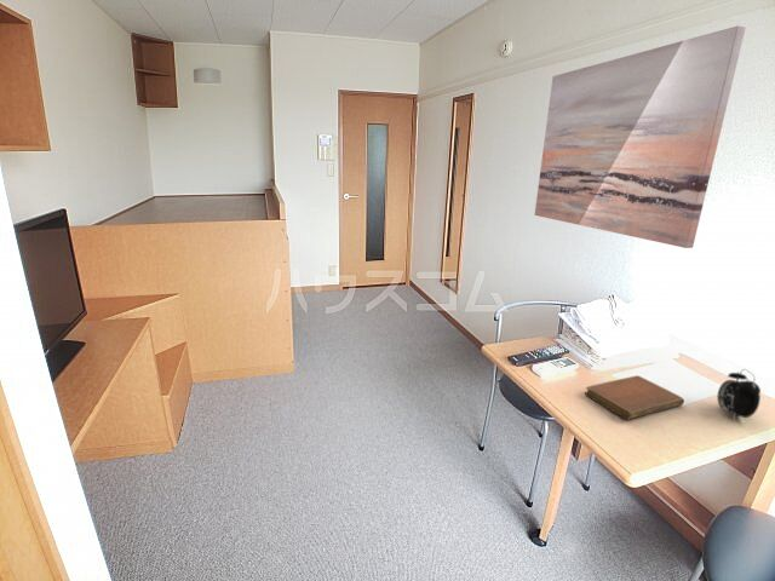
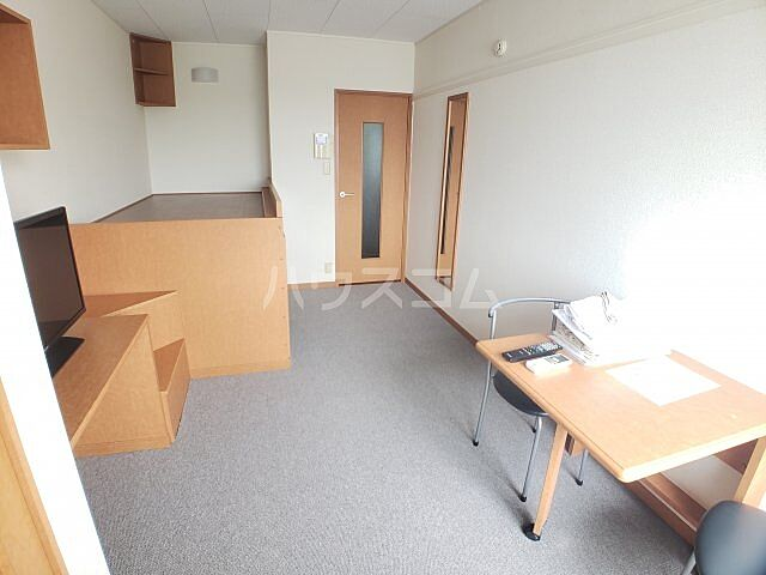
- notebook [584,374,685,421]
- alarm clock [716,368,762,421]
- wall art [534,24,747,249]
